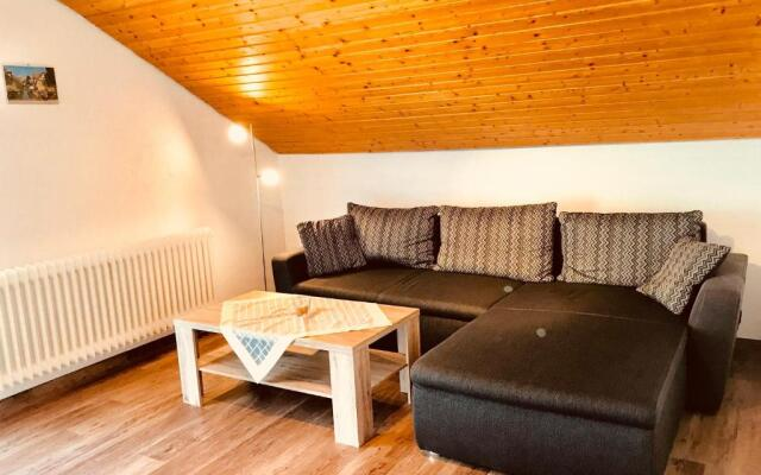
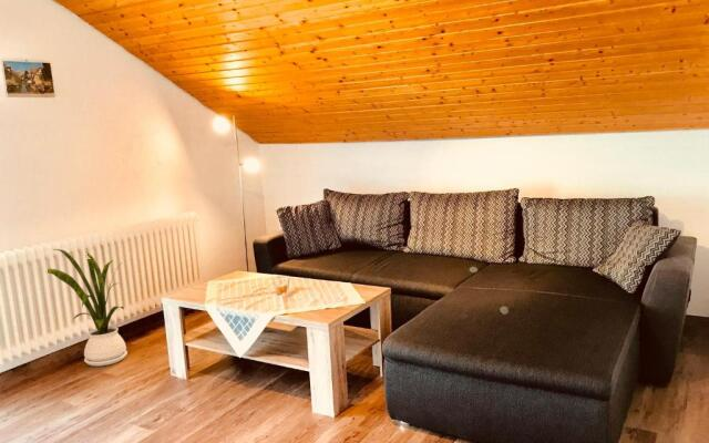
+ house plant [47,248,129,367]
